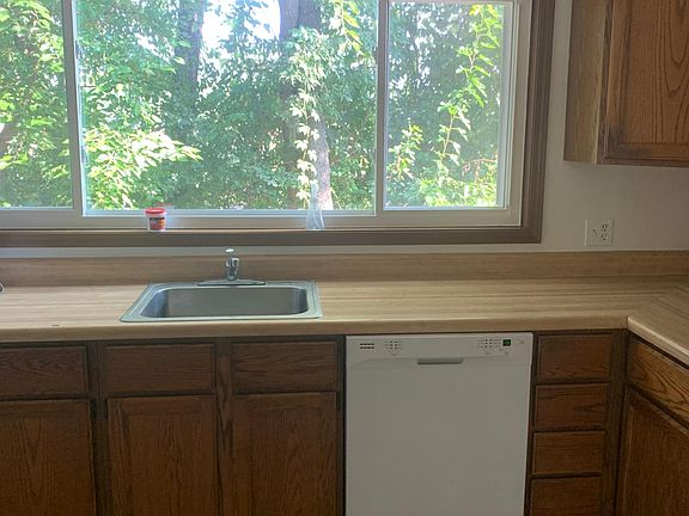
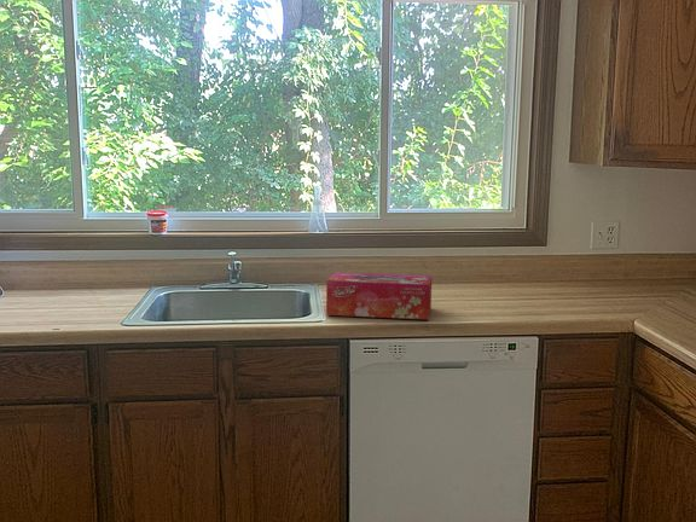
+ tissue box [325,272,433,320]
